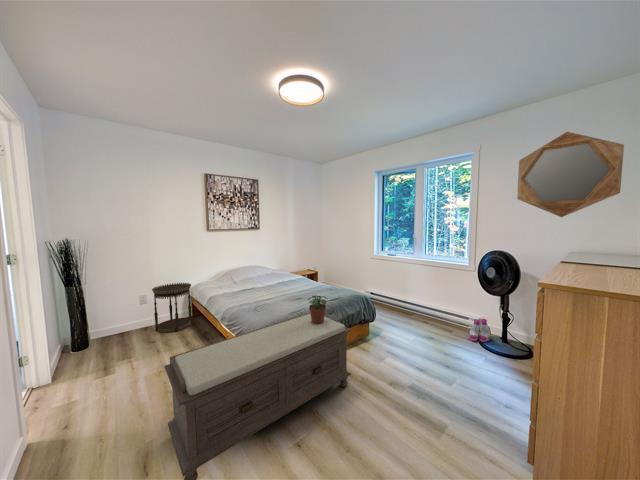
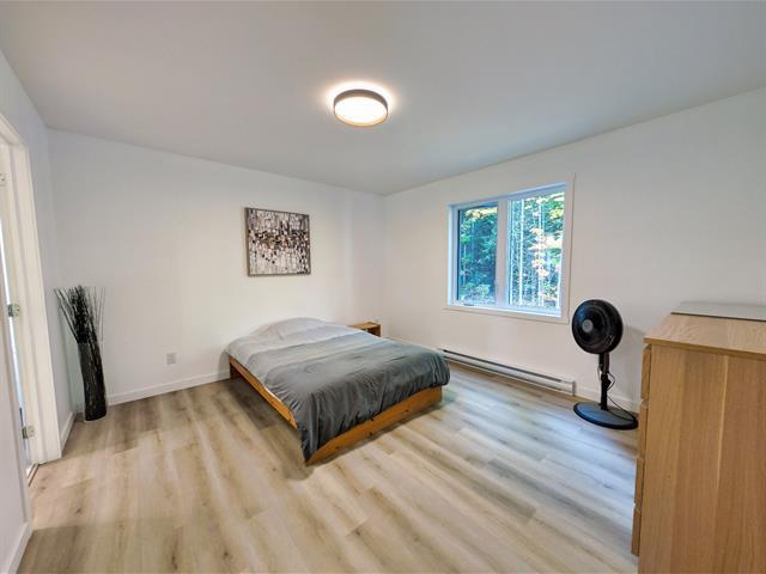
- potted plant [307,295,329,324]
- boots [467,318,492,343]
- home mirror [516,131,625,218]
- bench [163,312,352,480]
- side table [151,282,193,334]
